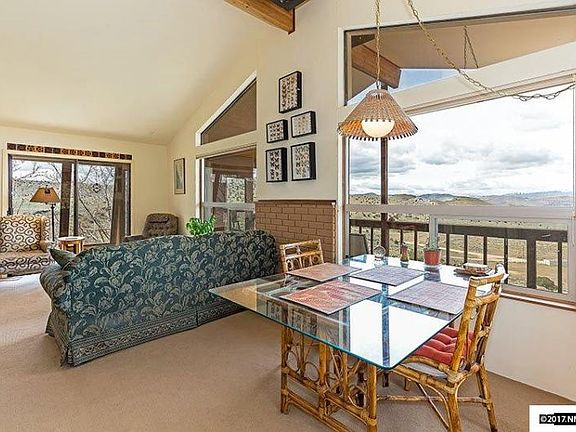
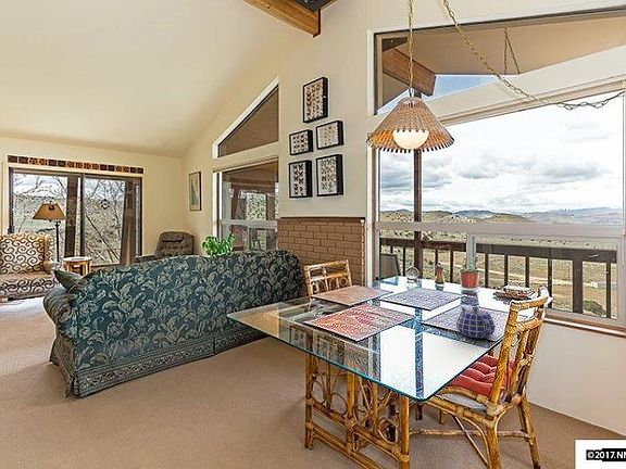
+ teapot [455,306,497,339]
